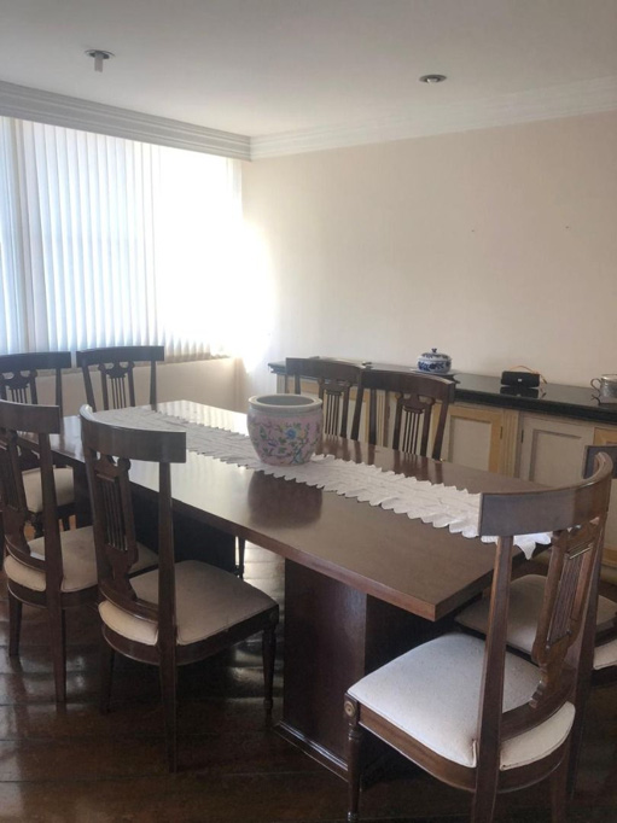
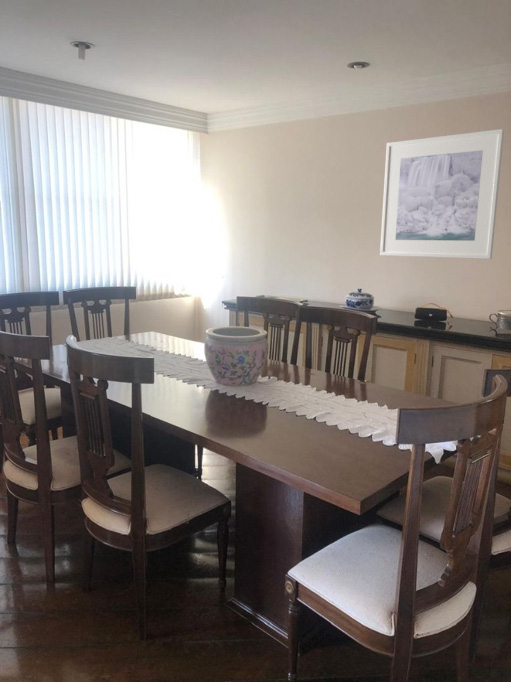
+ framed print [379,128,505,260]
